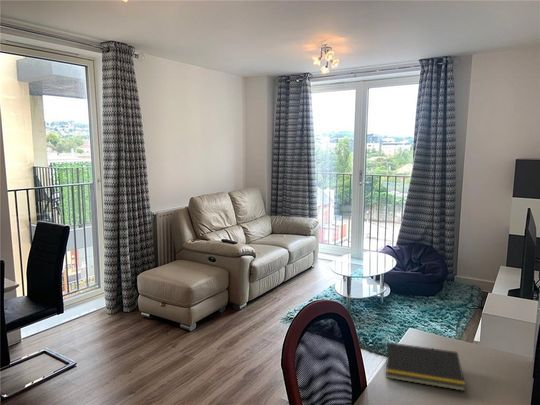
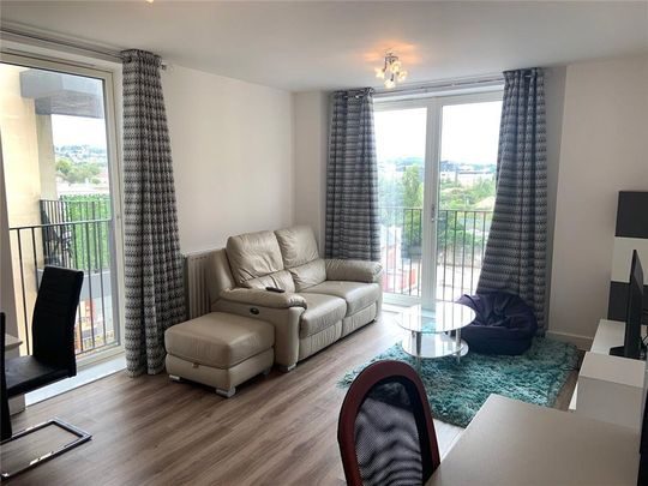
- notepad [384,341,467,392]
